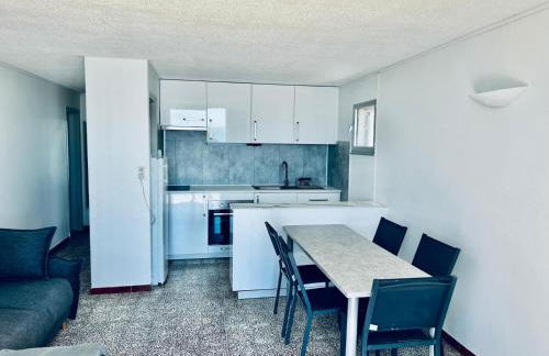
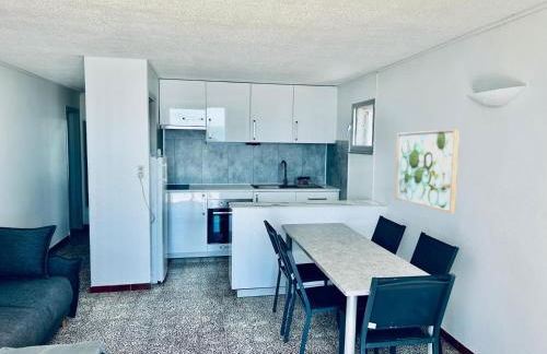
+ wall art [394,128,461,214]
